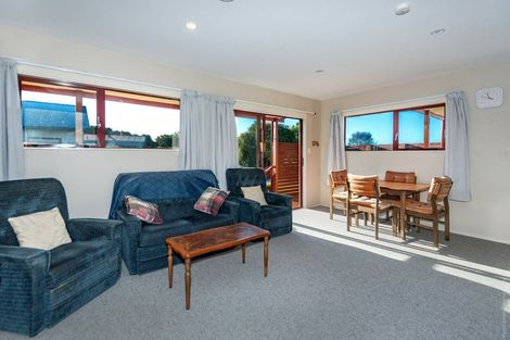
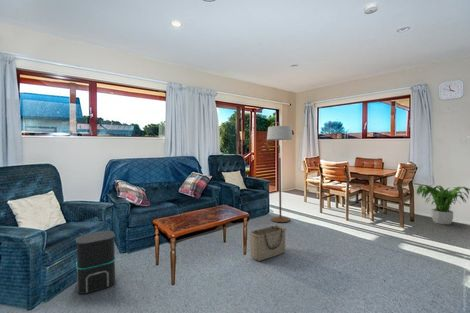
+ floor lamp [266,121,294,223]
+ basket [248,224,287,262]
+ speaker [75,229,117,295]
+ potted plant [416,184,470,225]
